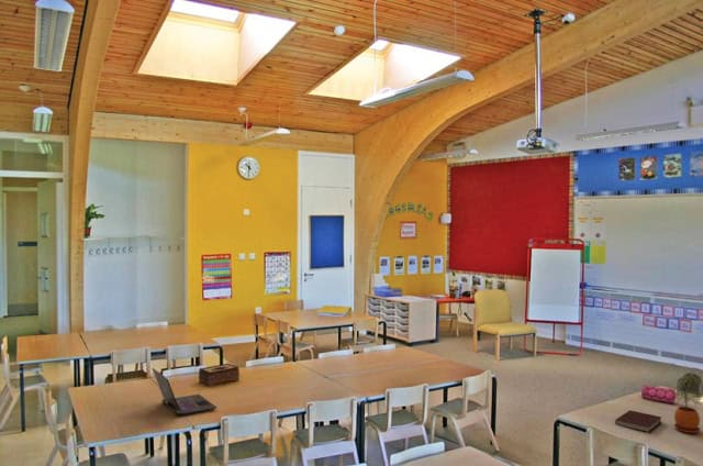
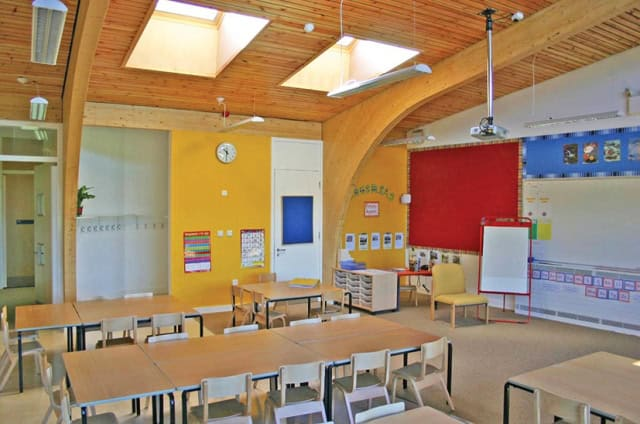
- tissue box [198,363,241,387]
- potted plant [673,371,703,434]
- notebook [614,409,662,433]
- laptop [152,367,217,418]
- pencil case [640,384,677,404]
